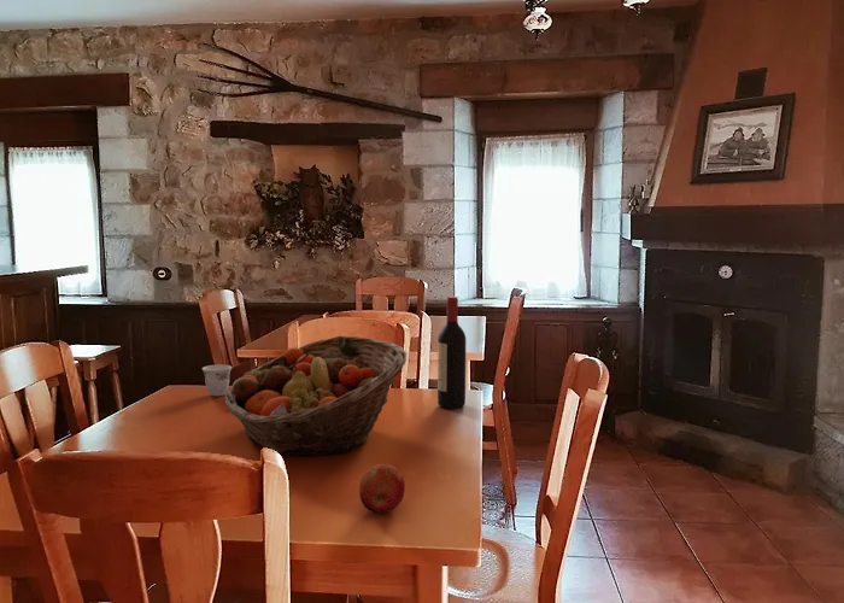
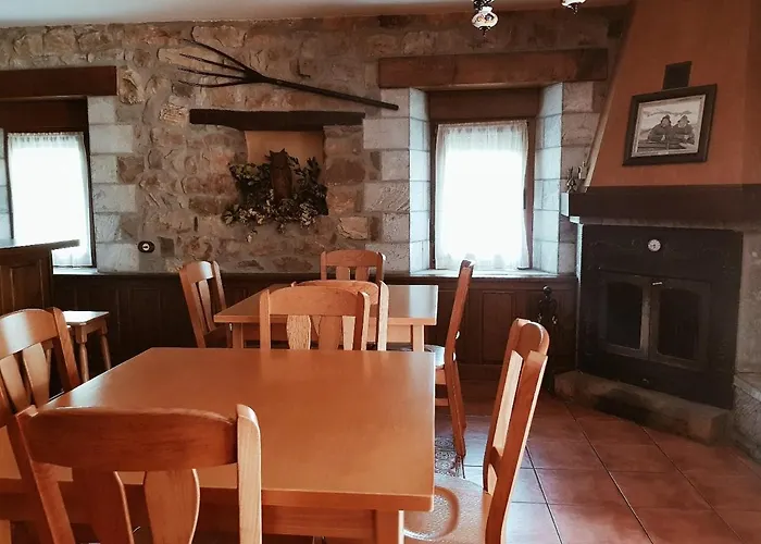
- teacup [201,364,233,397]
- wine bottle [436,295,467,410]
- apple [358,463,406,514]
- fruit basket [223,335,408,456]
